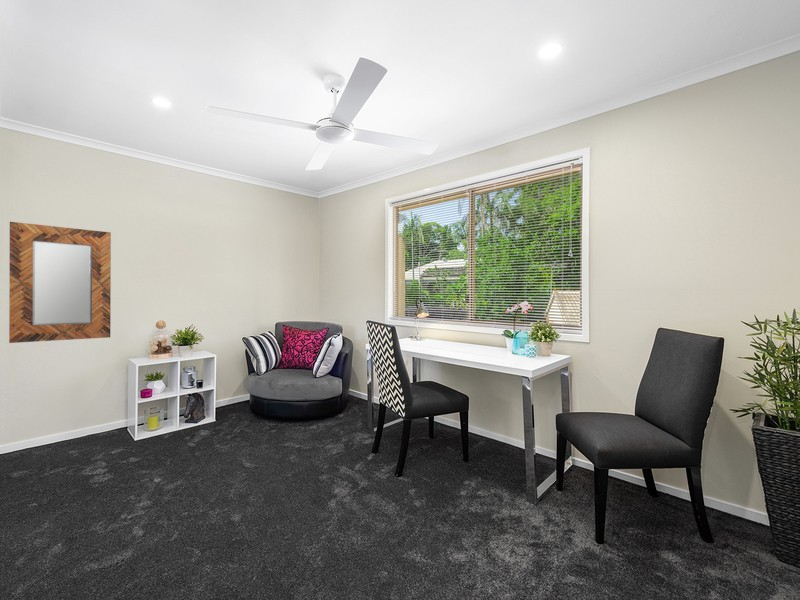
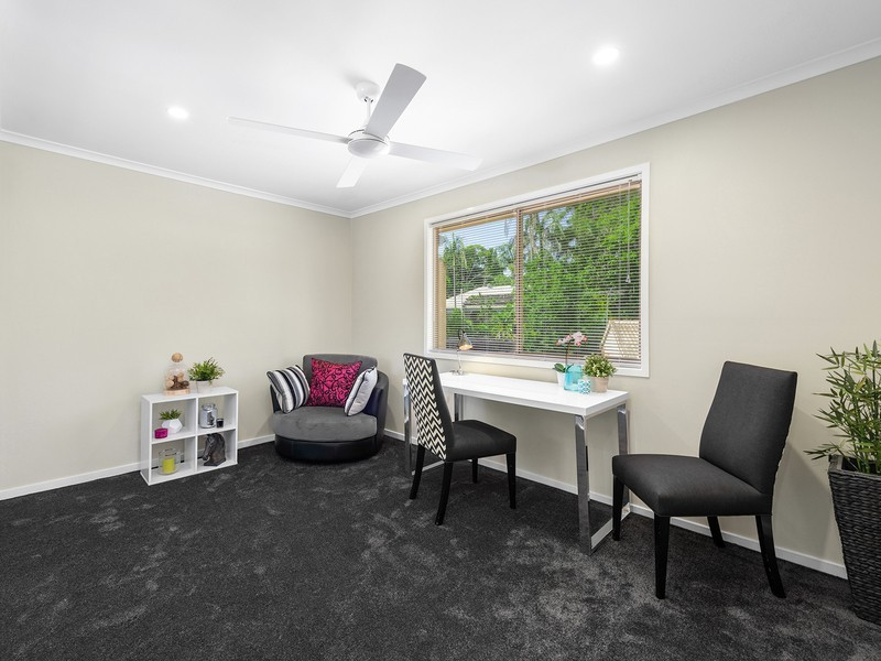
- home mirror [8,221,112,344]
